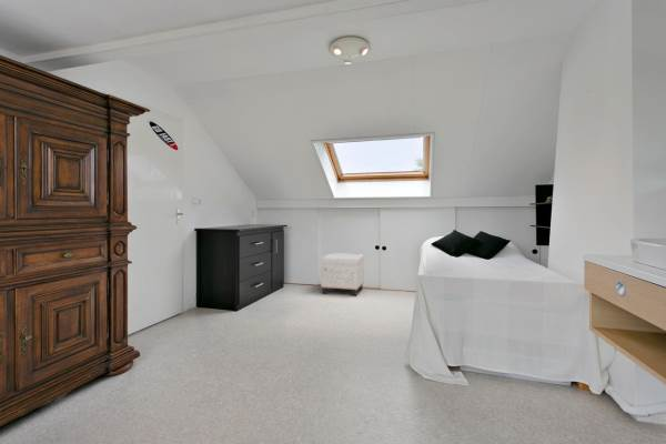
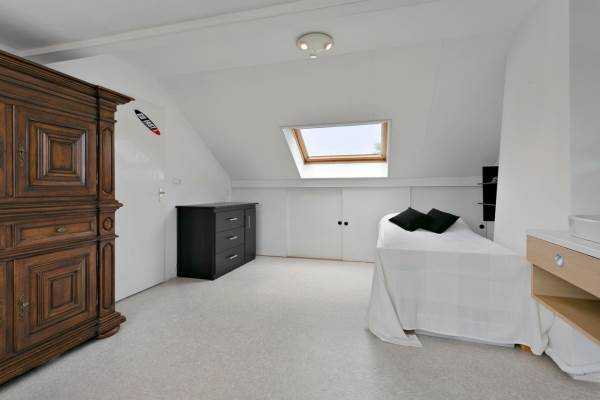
- ottoman [320,253,365,296]
